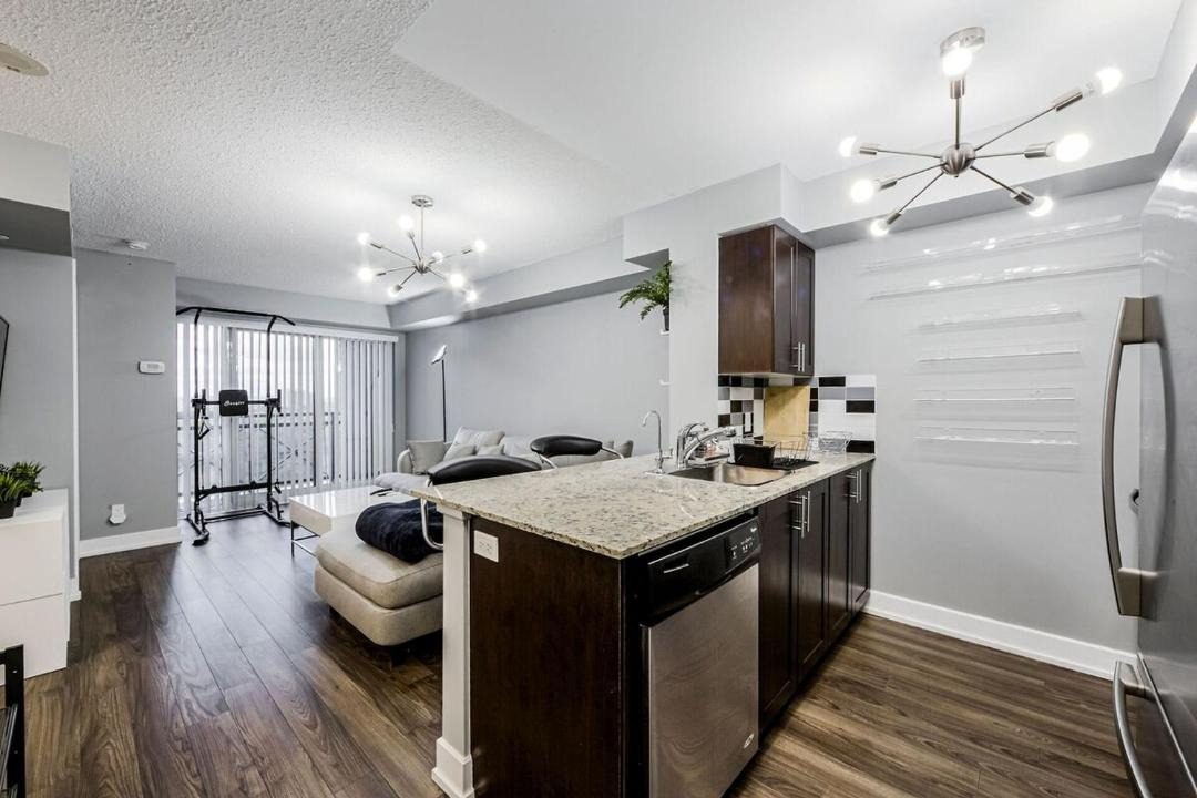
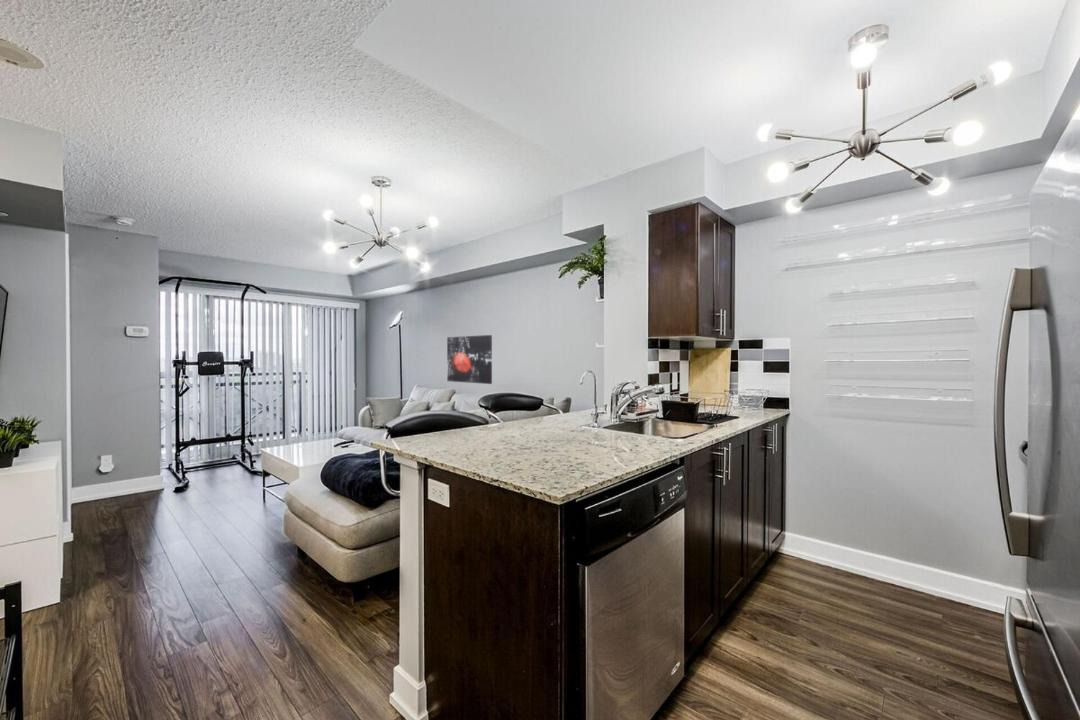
+ wall art [446,334,493,385]
